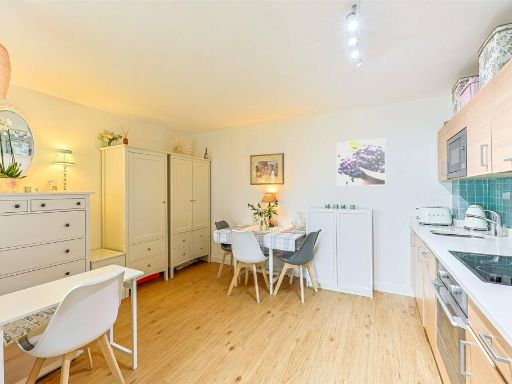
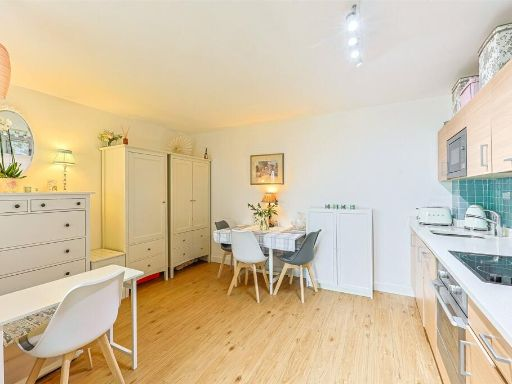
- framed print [336,137,387,187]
